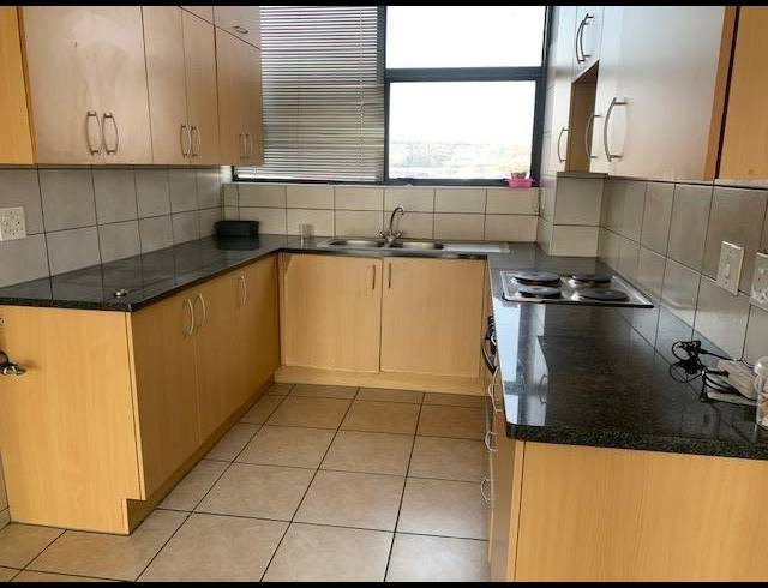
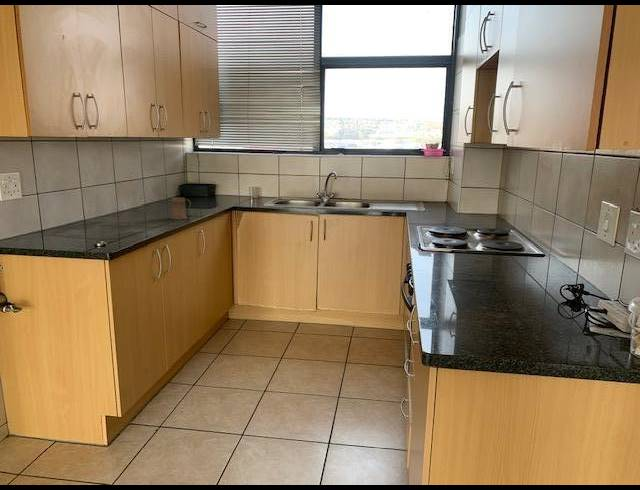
+ mug [170,197,192,220]
